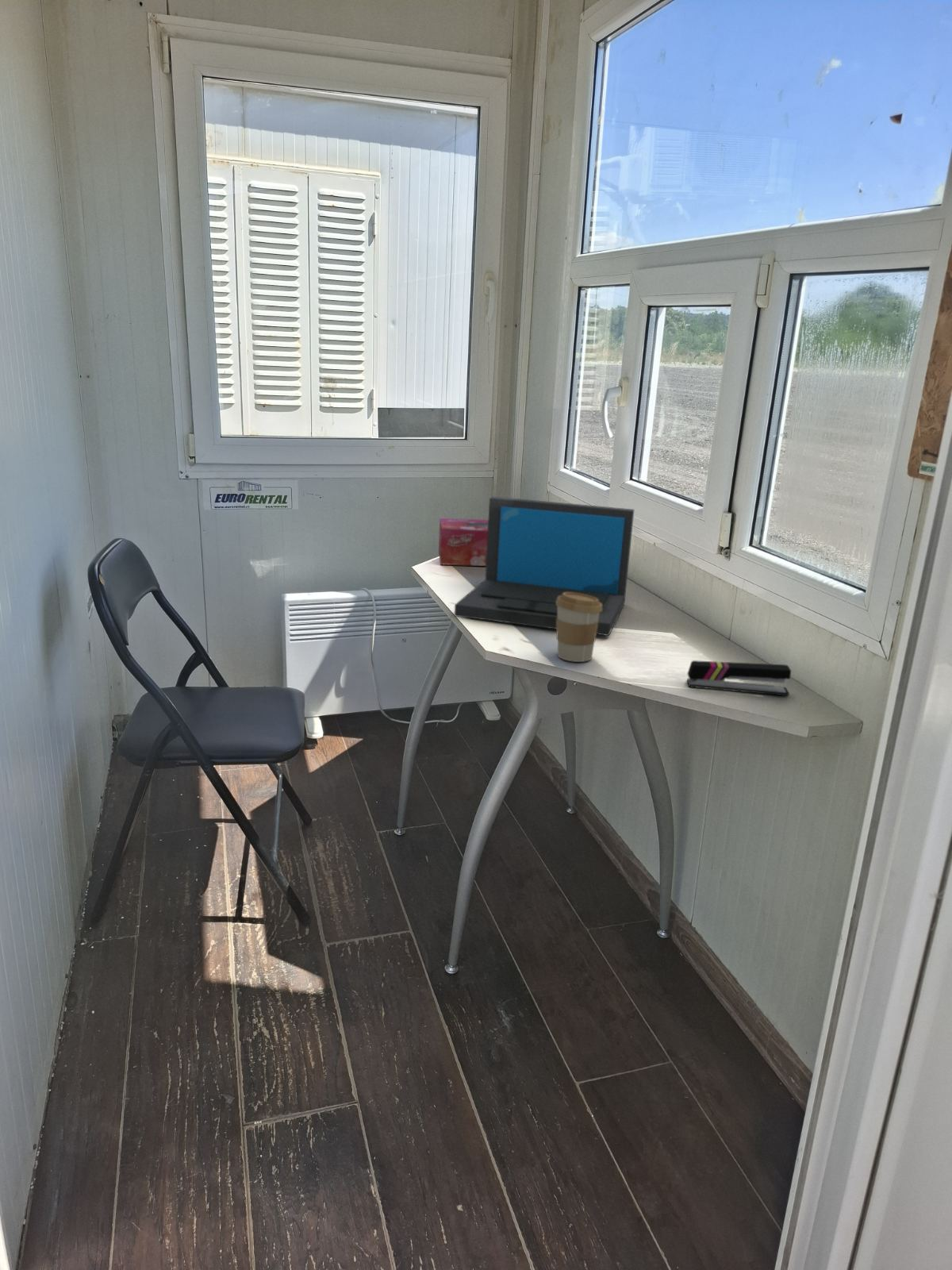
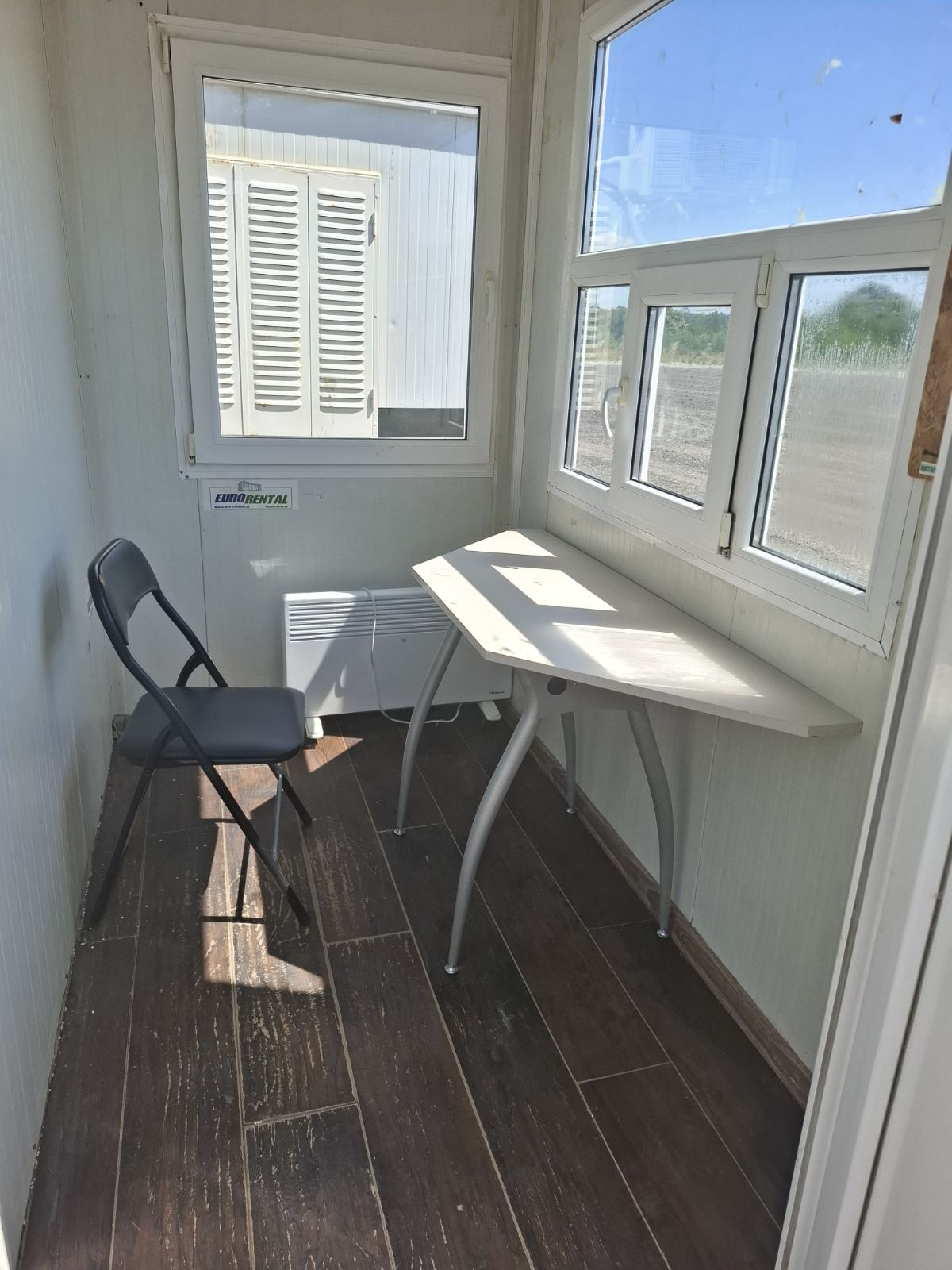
- laptop [454,496,635,637]
- coffee cup [555,592,602,663]
- tissue box [438,518,489,567]
- stapler [686,660,792,696]
